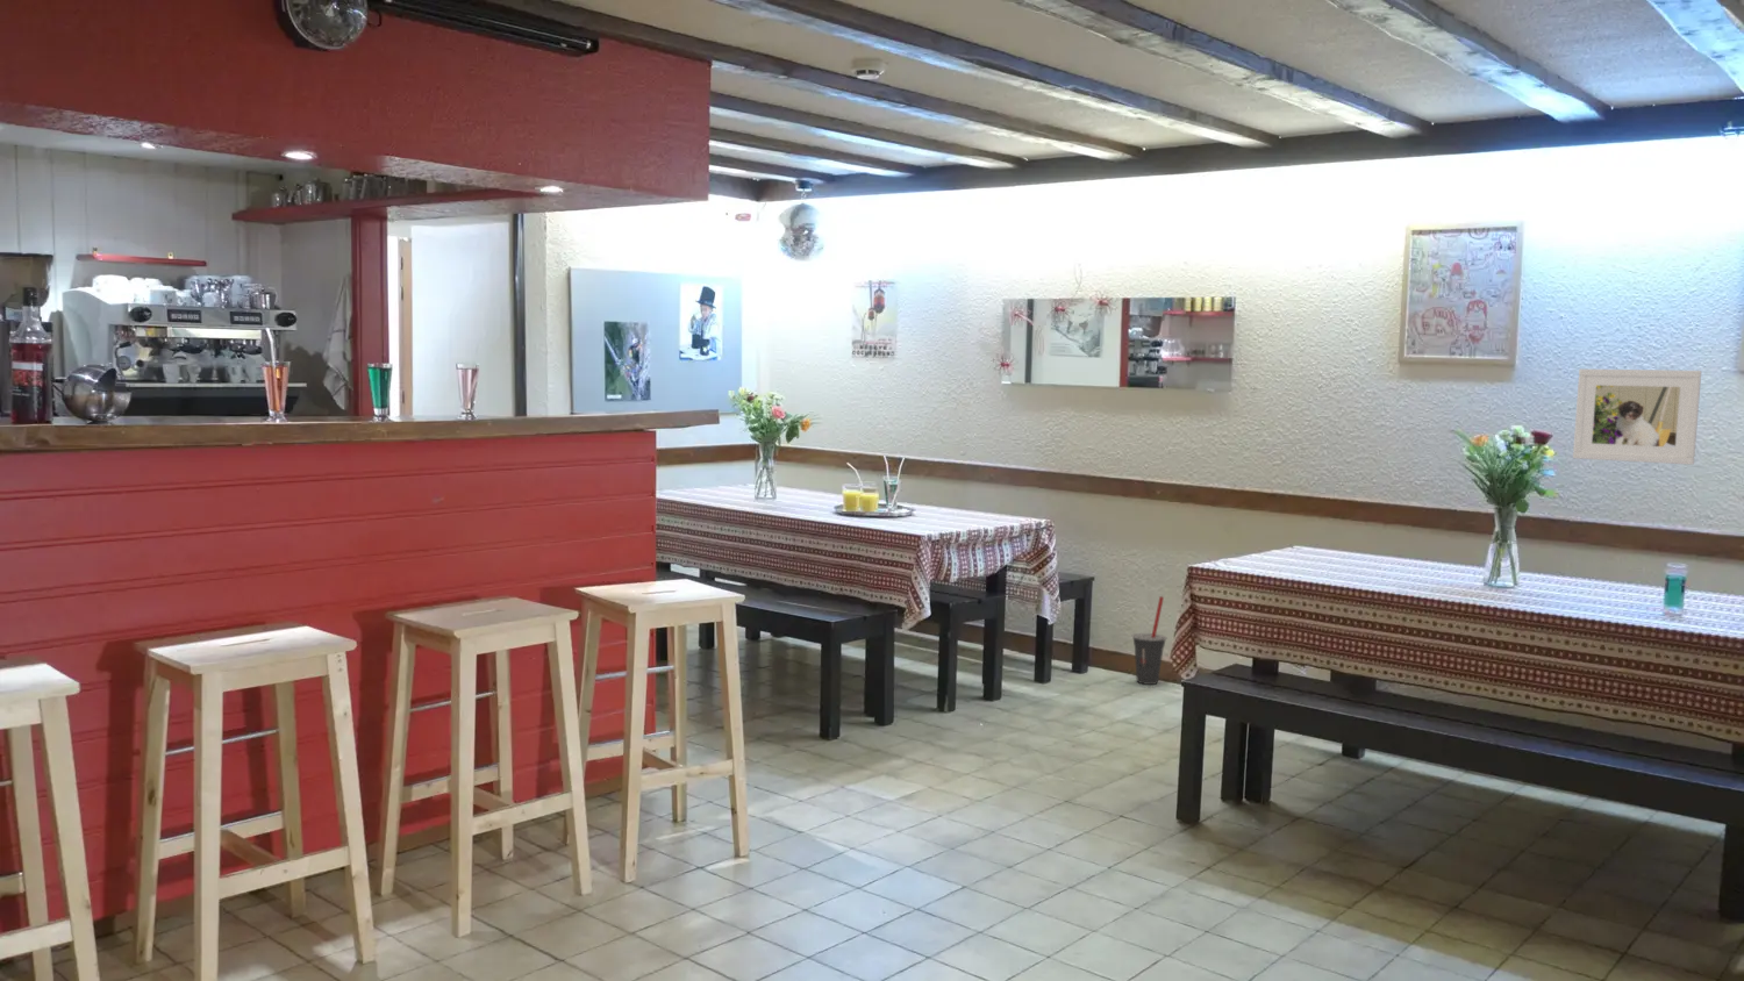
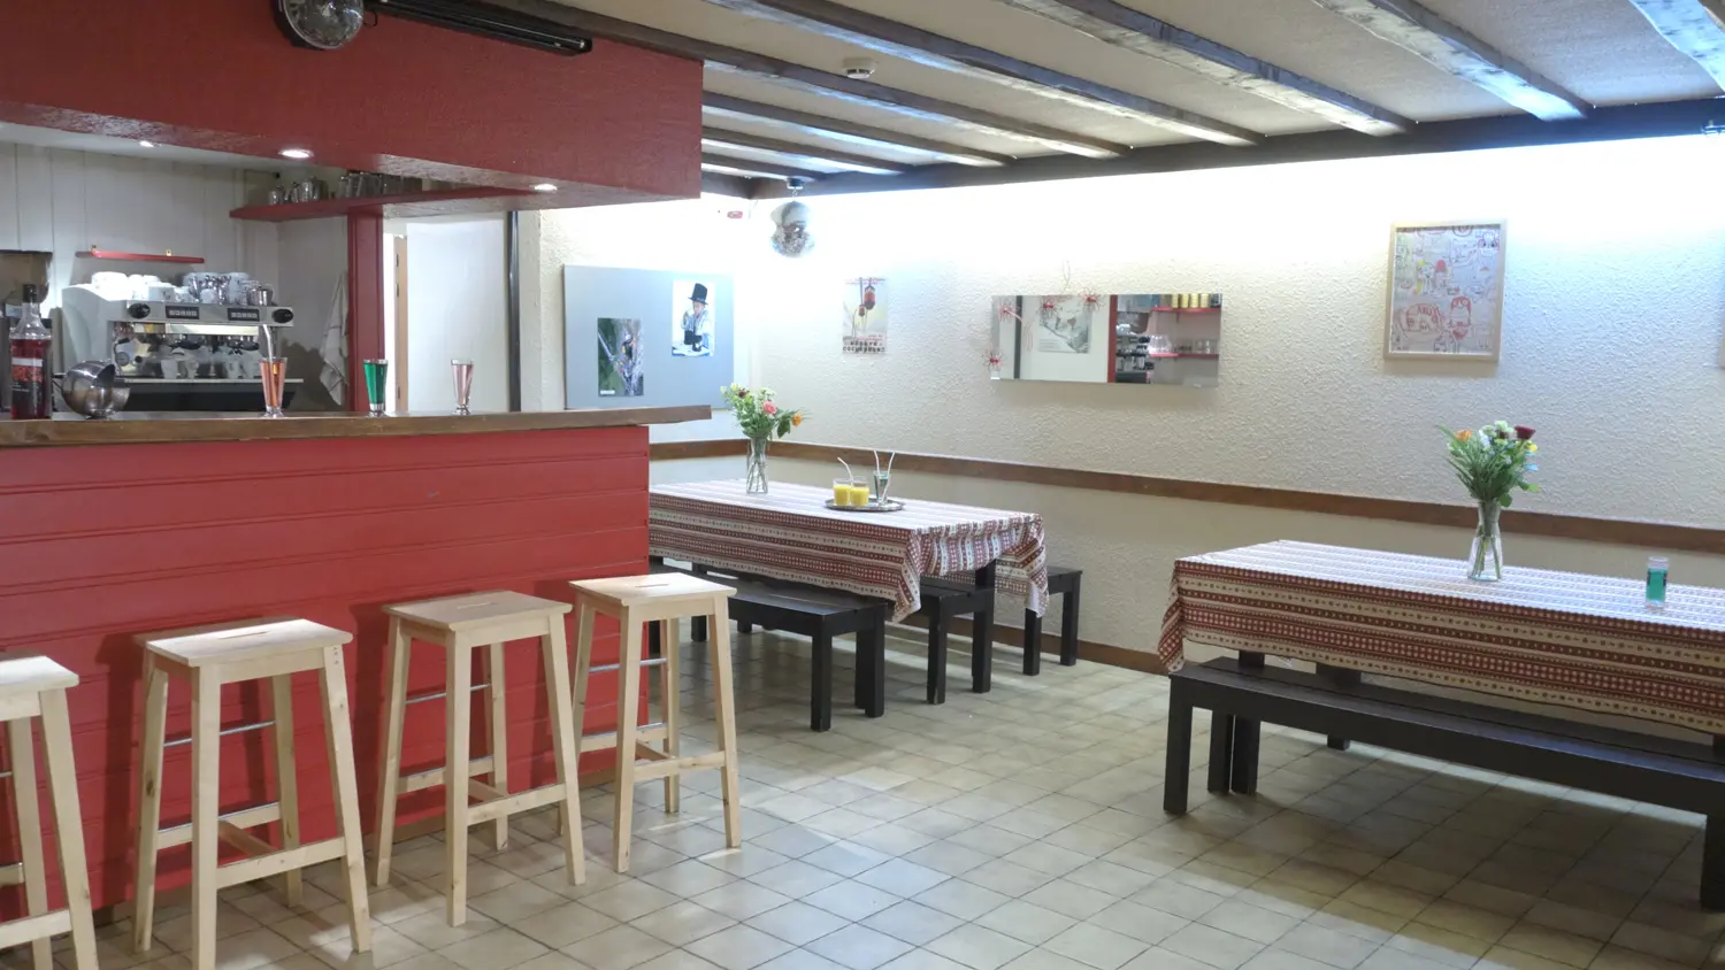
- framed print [1572,369,1702,466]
- beverage cup [1130,595,1169,686]
